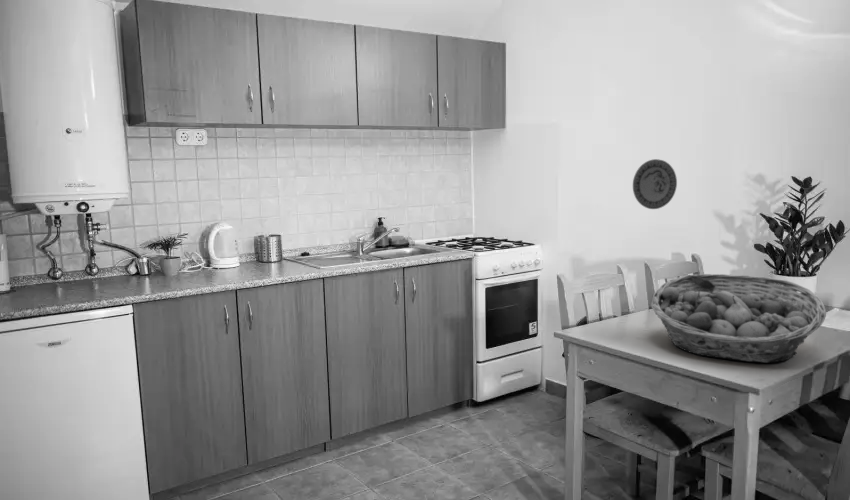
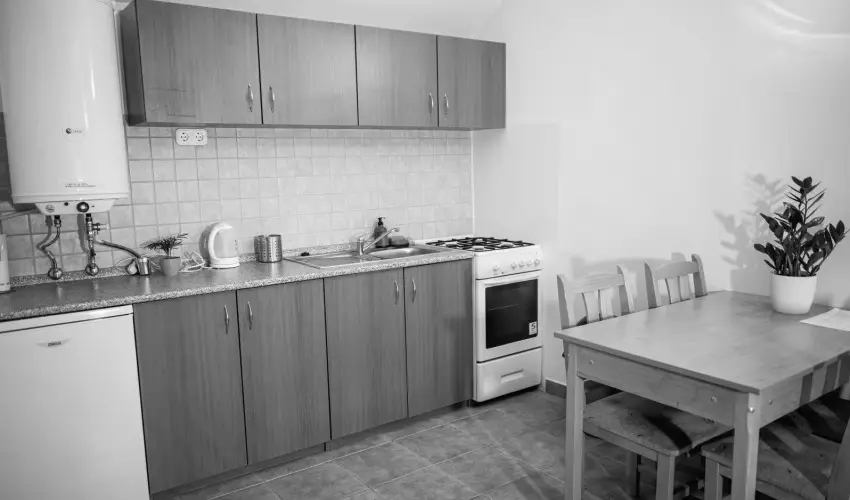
- decorative plate [632,158,678,210]
- fruit basket [650,273,827,364]
